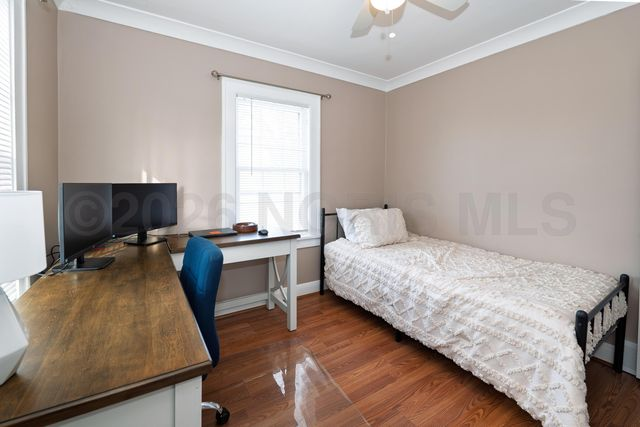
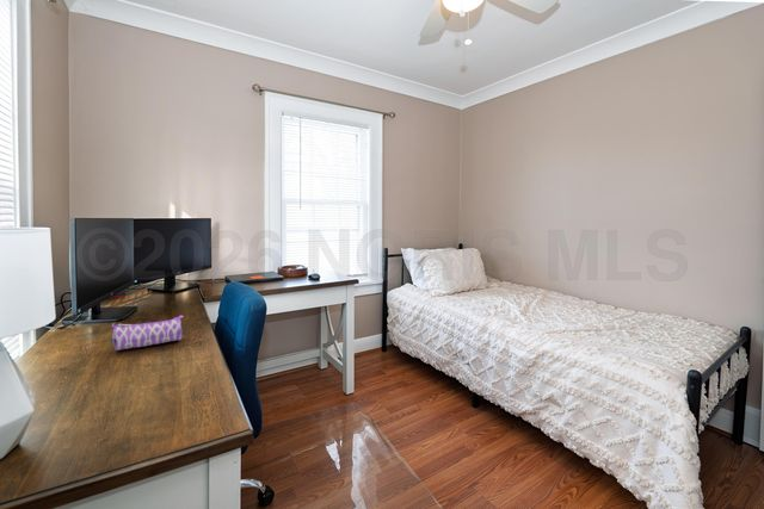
+ pencil case [110,315,185,352]
